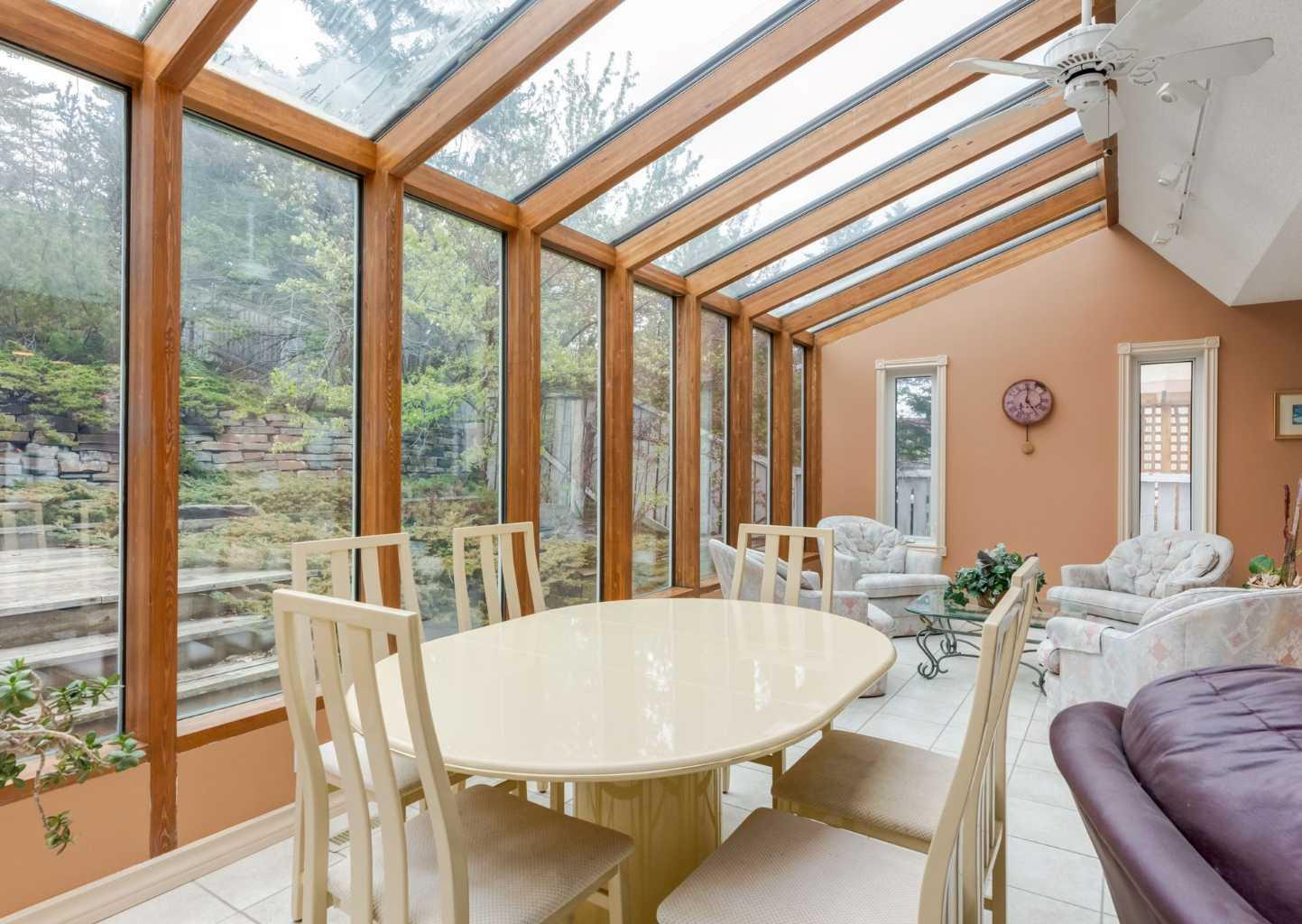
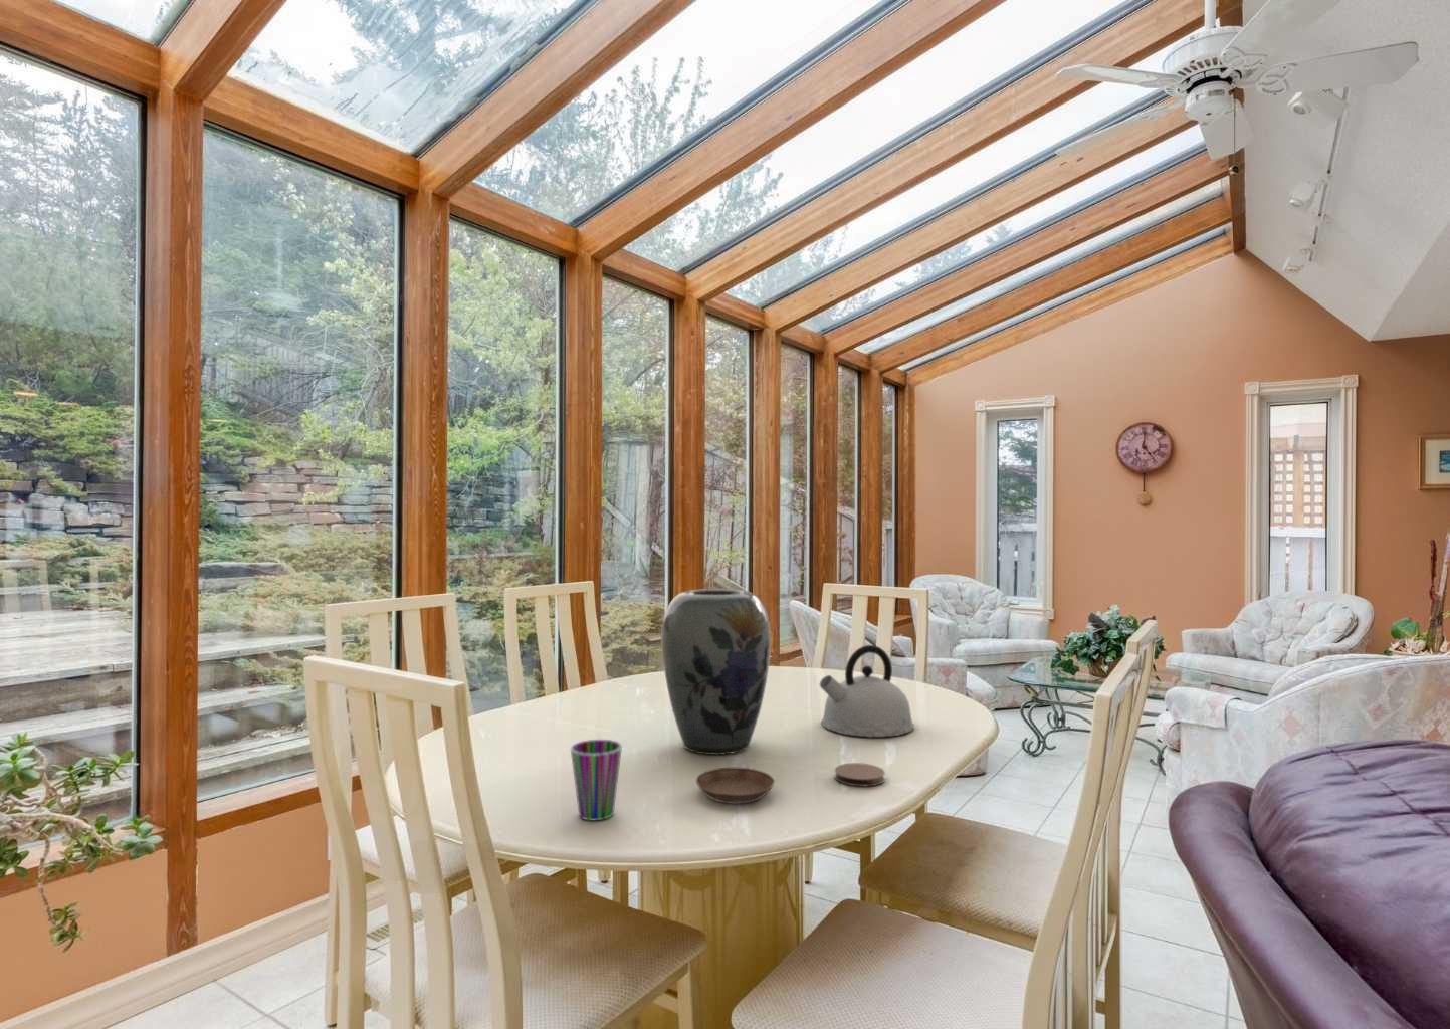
+ coaster [833,762,886,787]
+ kettle [819,644,915,737]
+ vase [660,588,772,756]
+ cup [570,738,623,821]
+ saucer [695,766,776,805]
